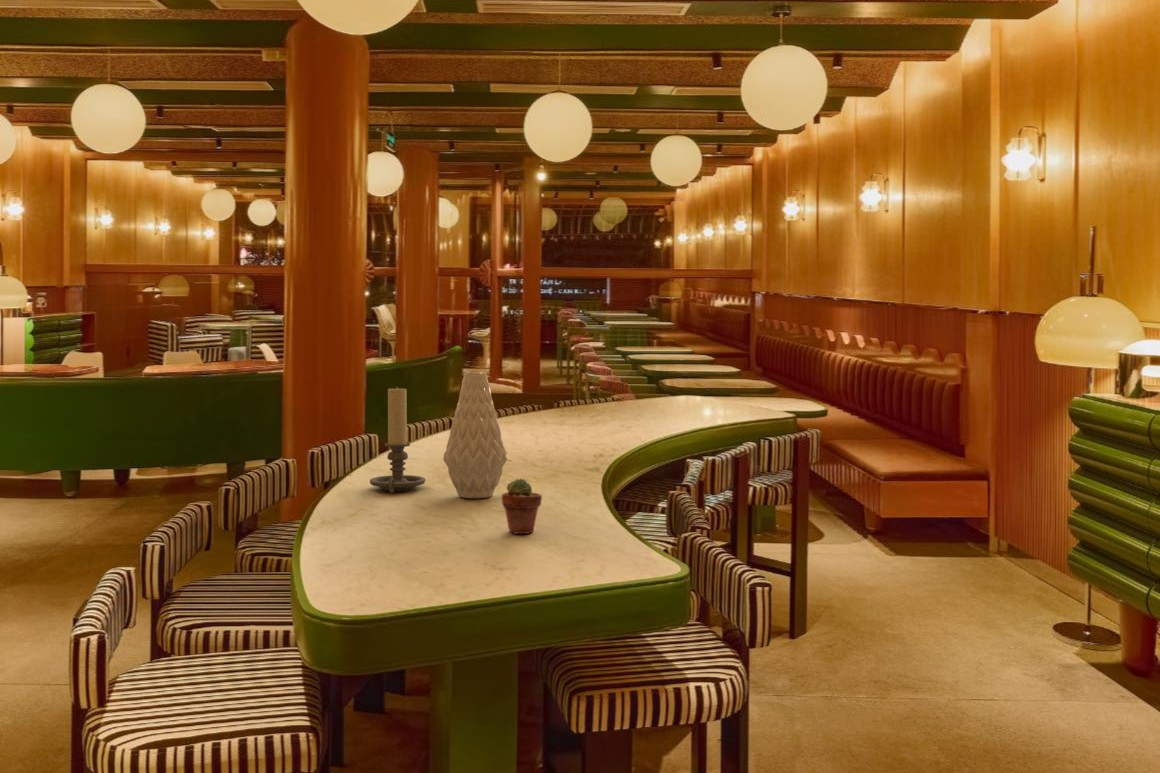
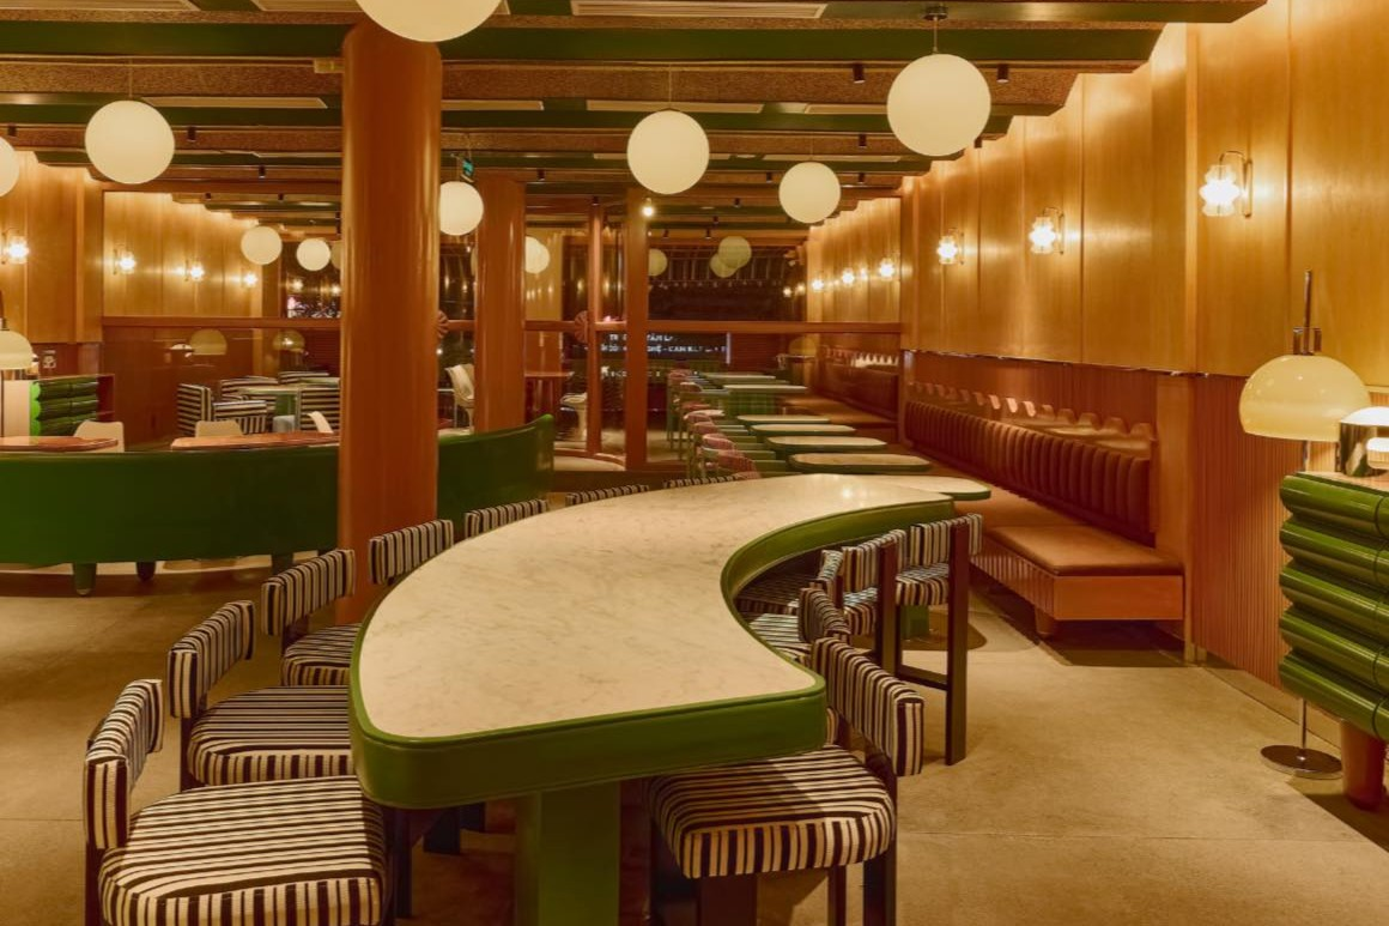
- vase [442,371,508,499]
- candle holder [369,386,426,494]
- potted succulent [501,478,543,535]
